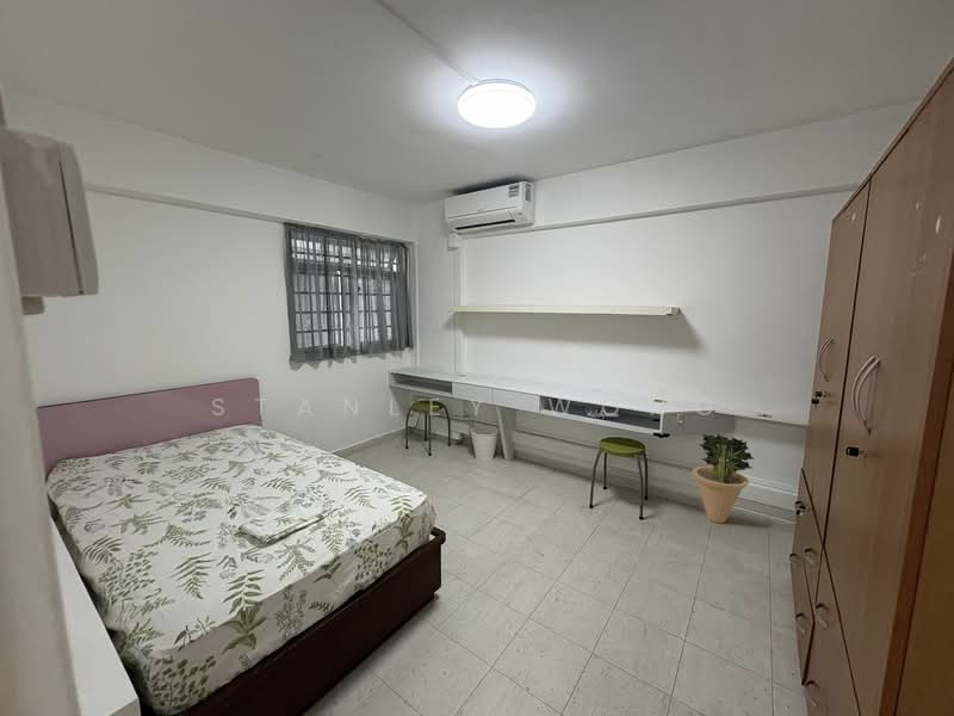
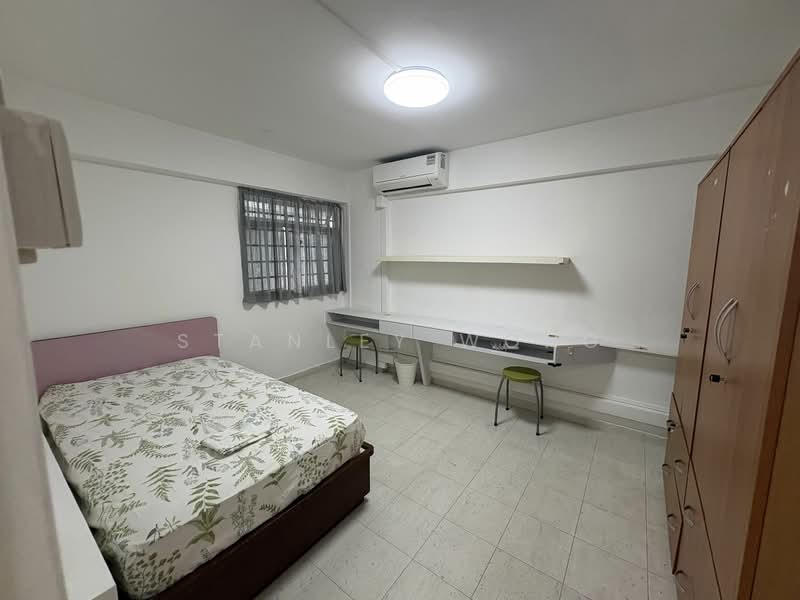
- potted plant [692,433,756,524]
